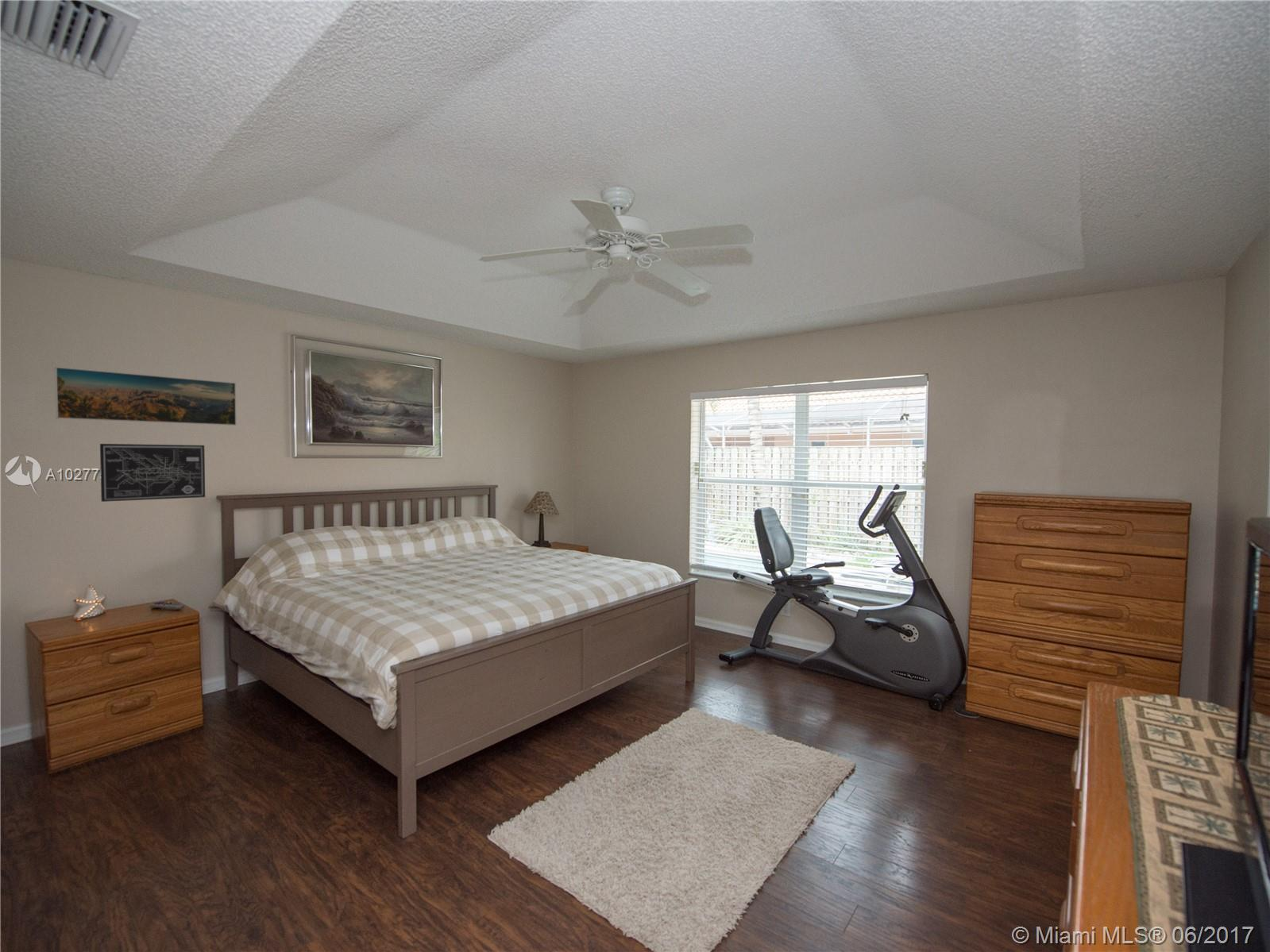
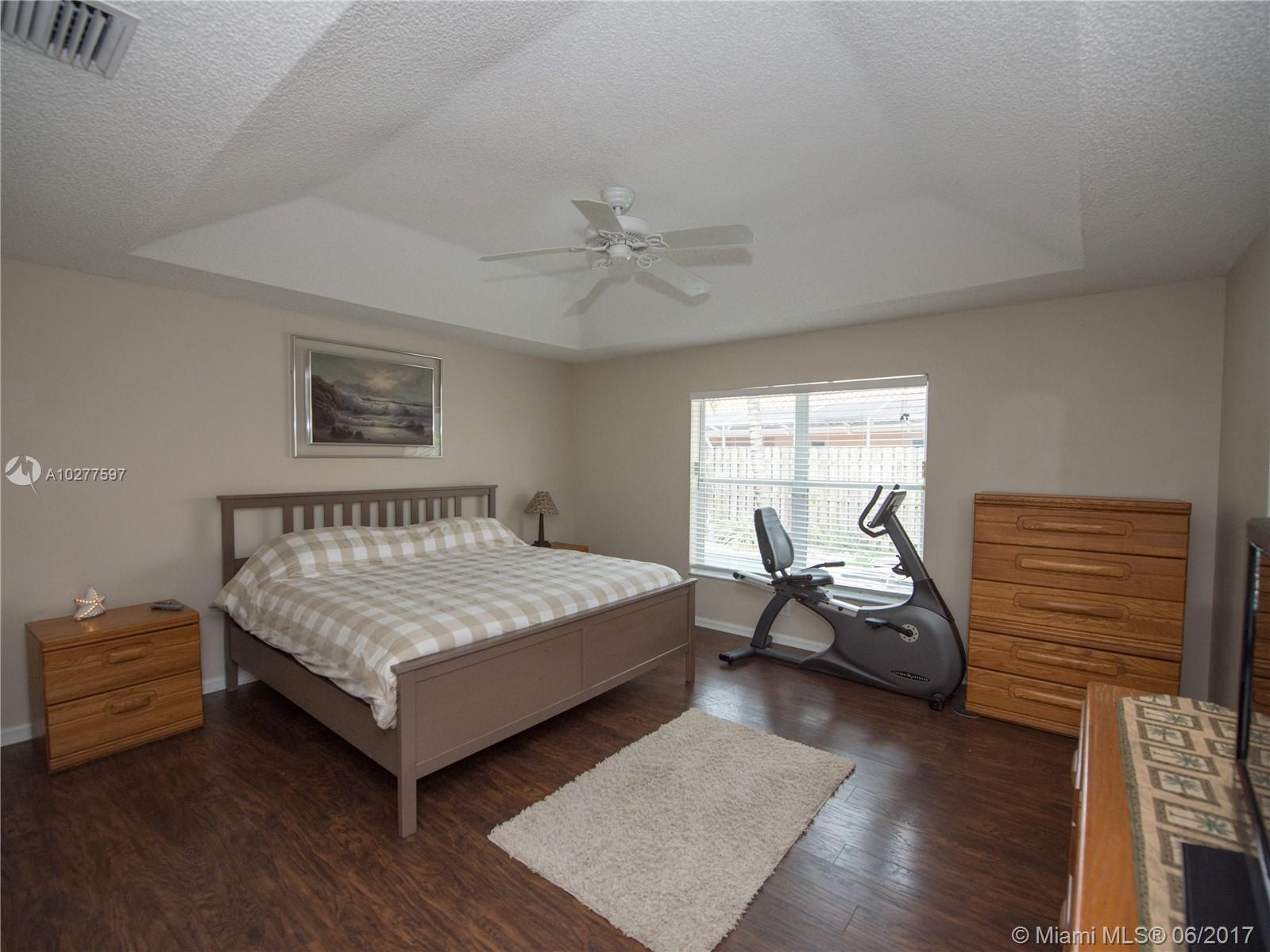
- wall art [99,443,206,503]
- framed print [54,366,237,426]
